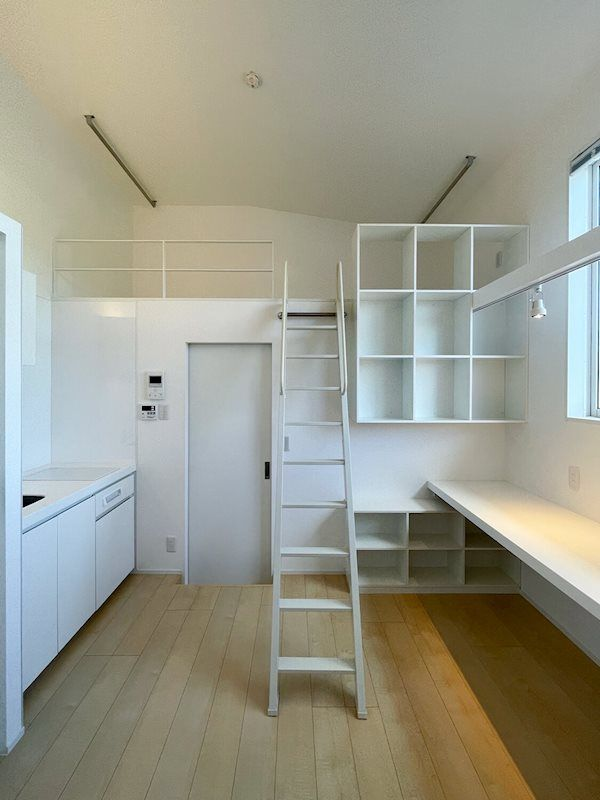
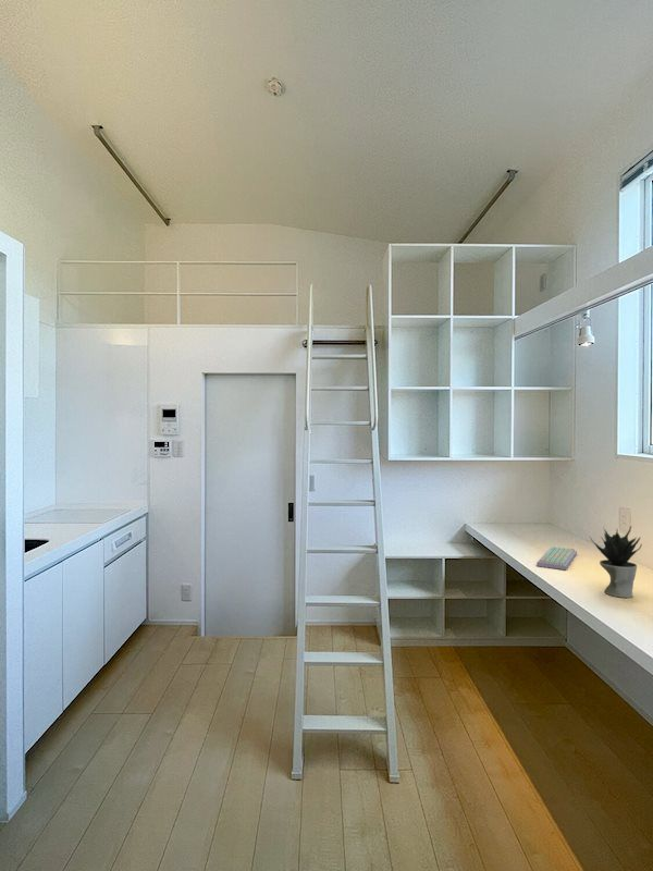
+ keyboard [535,545,578,571]
+ potted plant [589,525,643,599]
